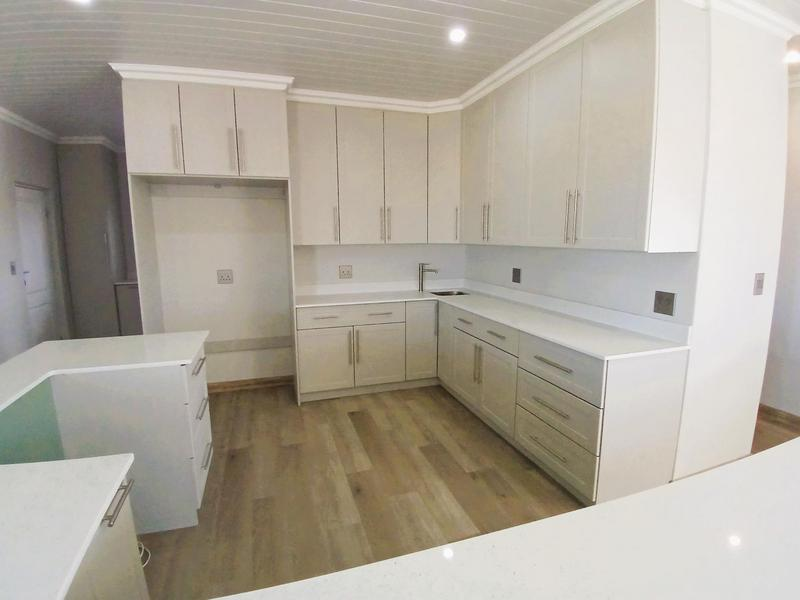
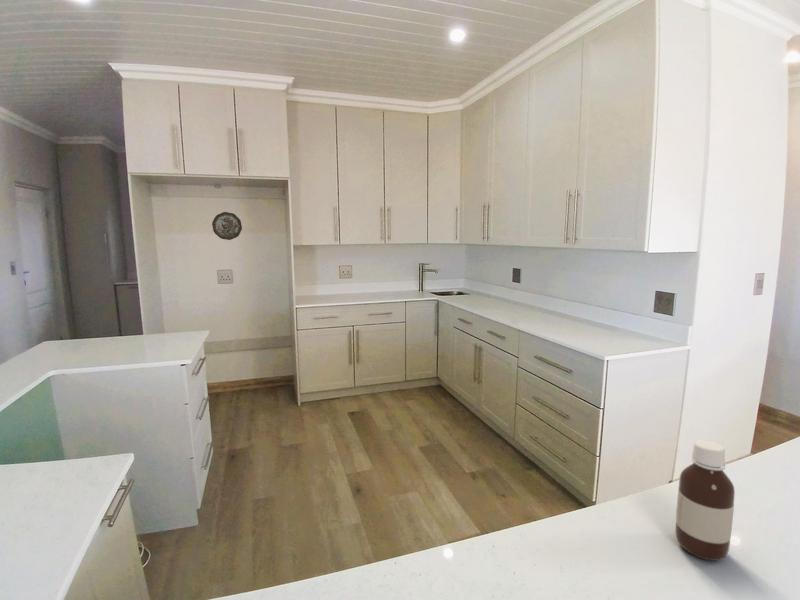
+ bottle [674,439,736,562]
+ decorative plate [211,211,243,241]
